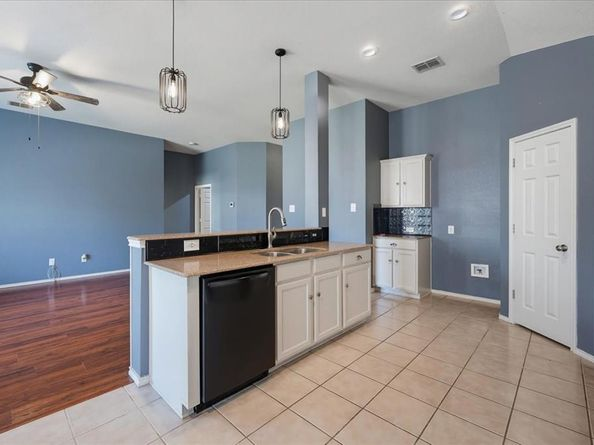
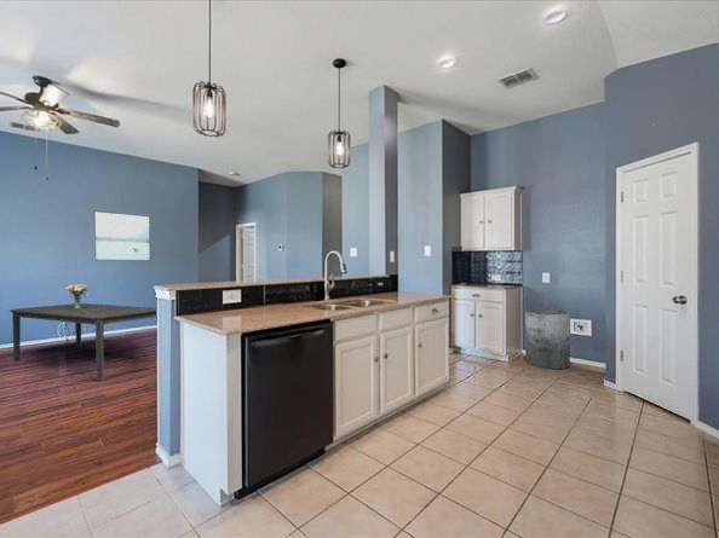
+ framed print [93,210,151,262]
+ dining table [8,302,157,381]
+ trash can [524,308,571,370]
+ bouquet [64,283,90,308]
